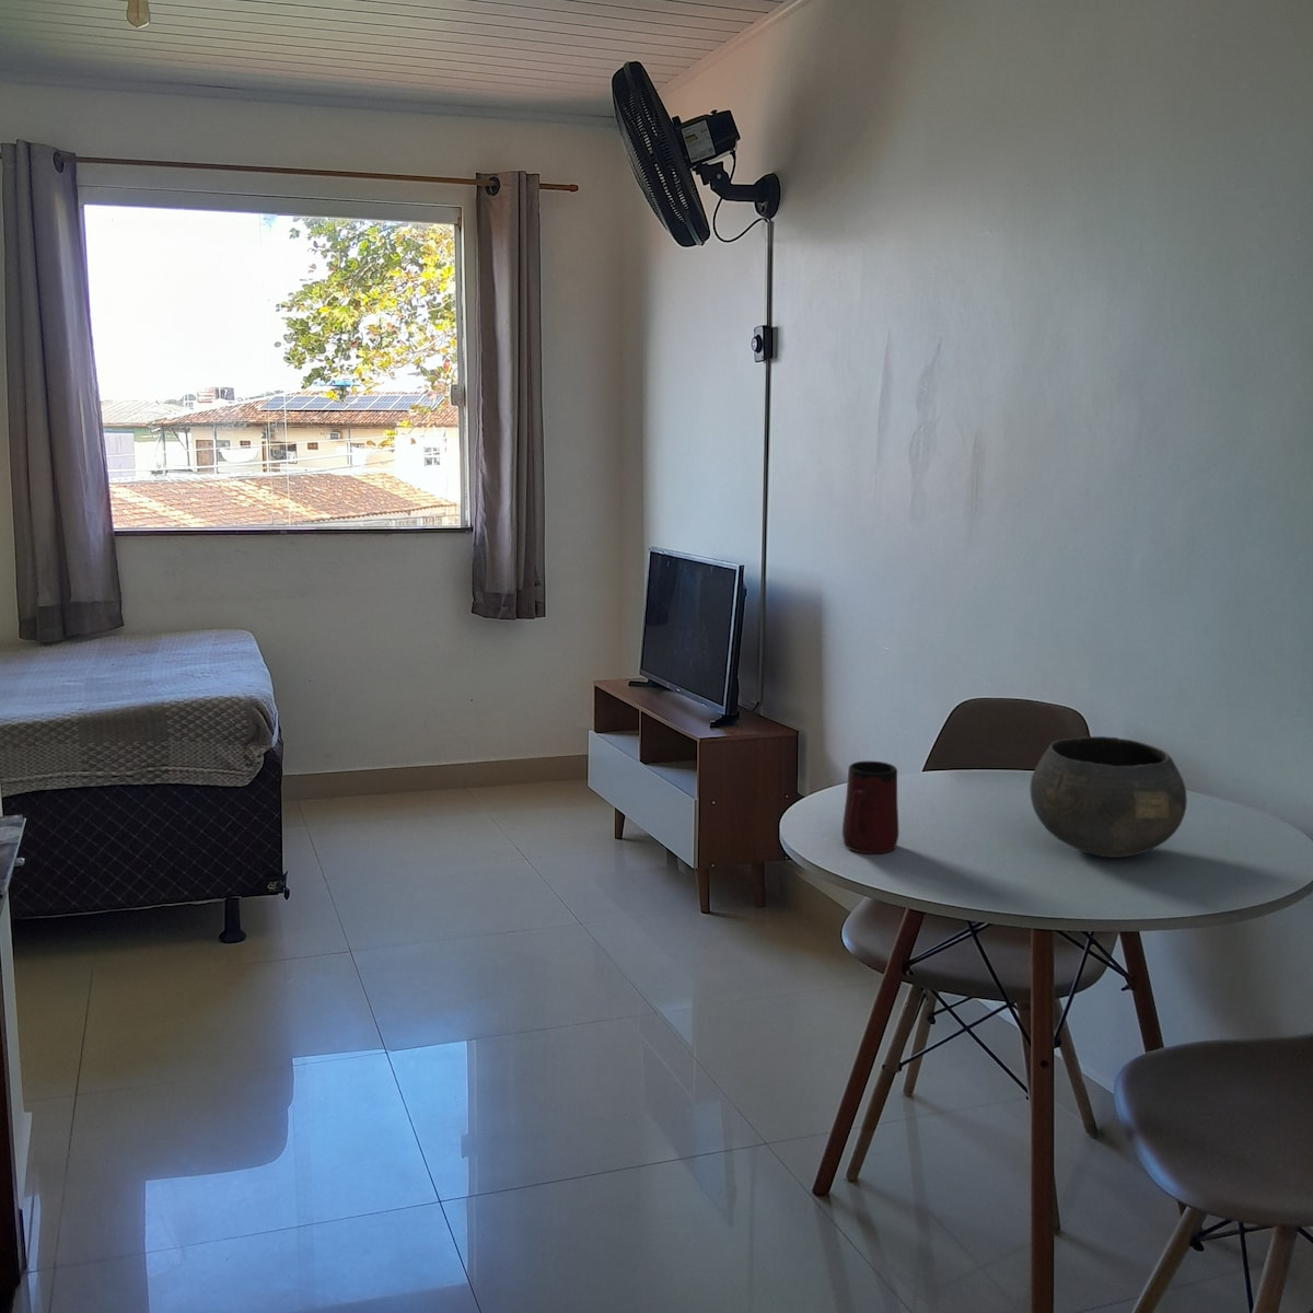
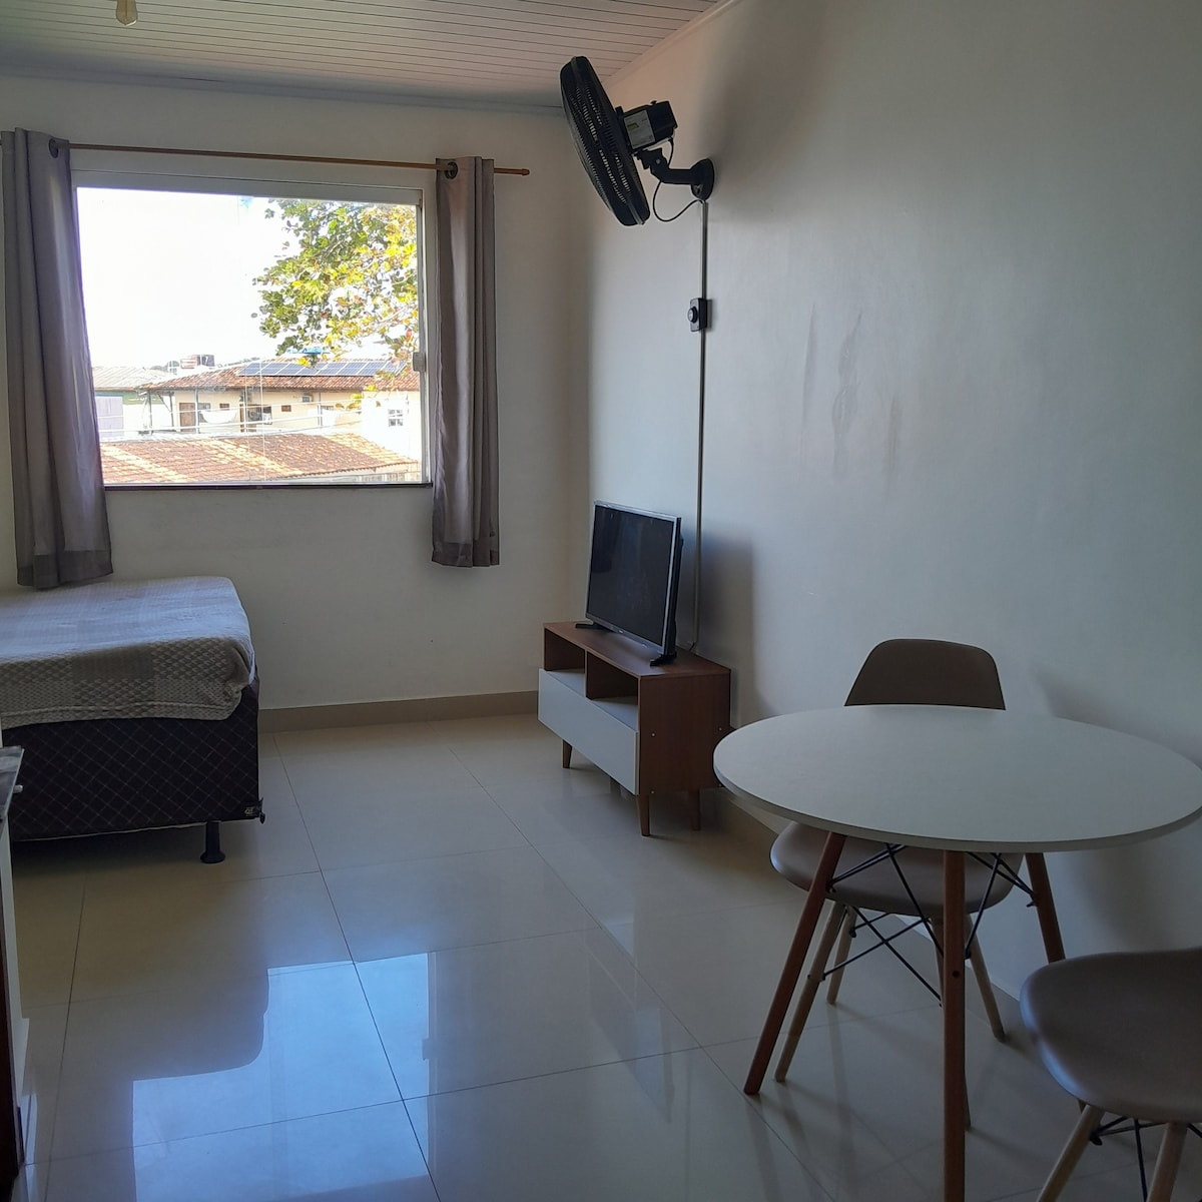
- bowl [1029,736,1188,858]
- mug [842,760,899,855]
